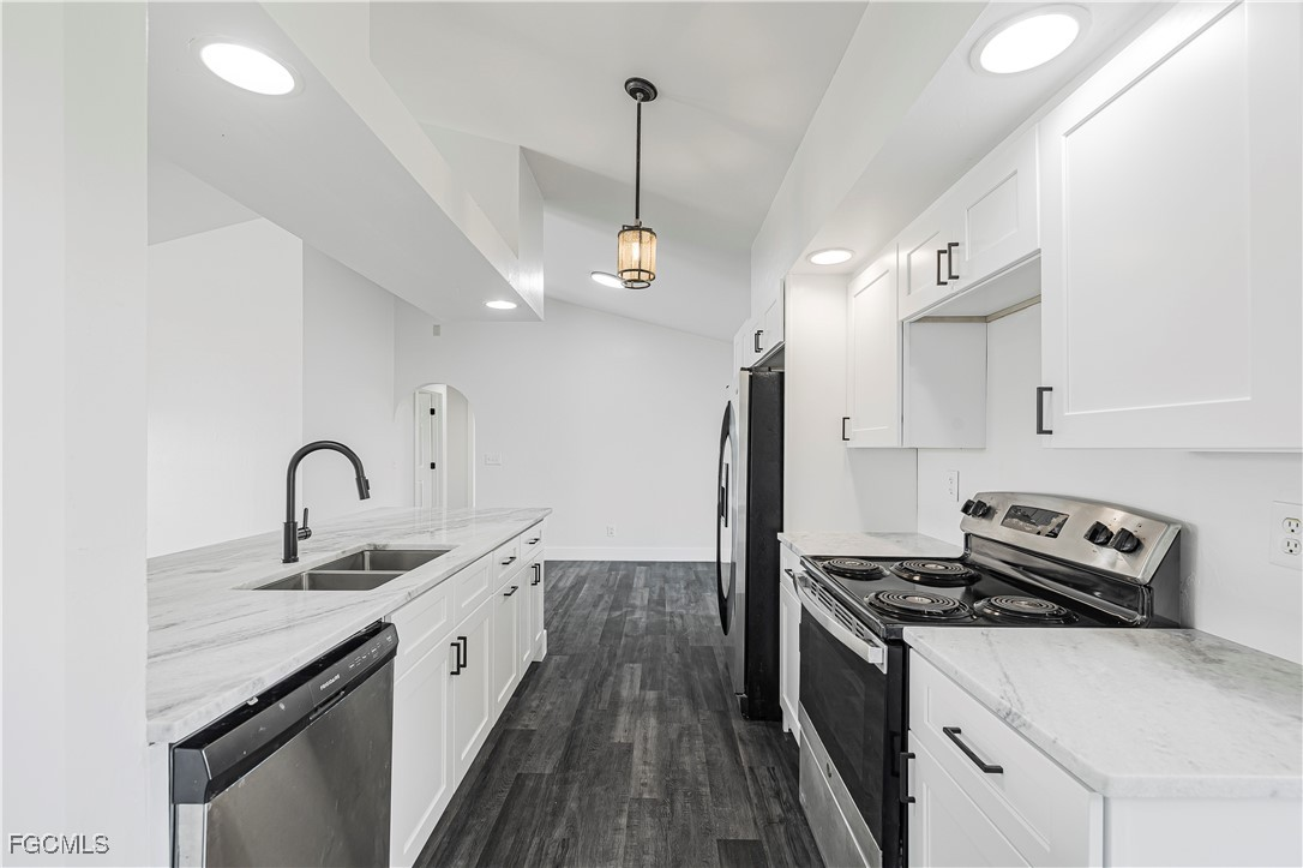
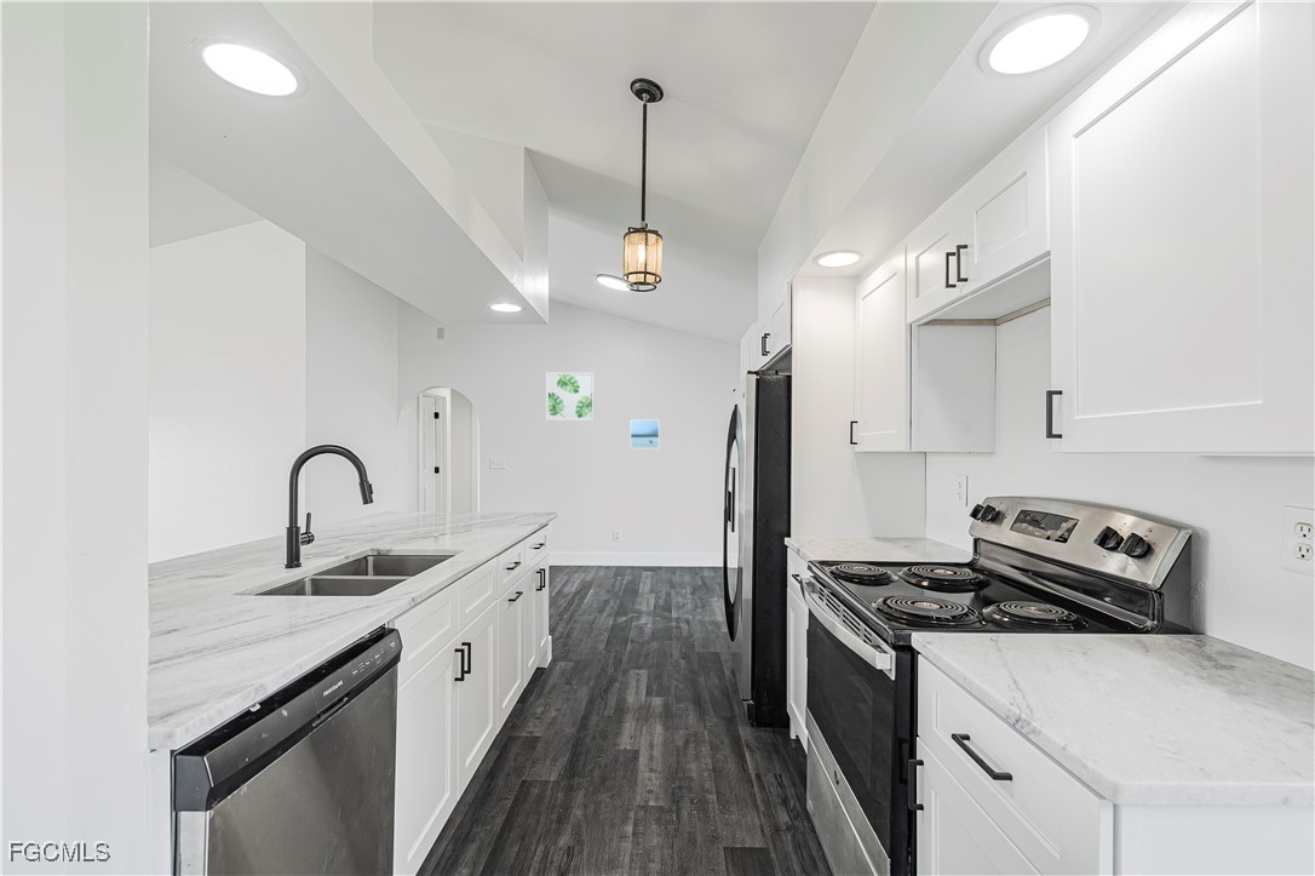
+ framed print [630,419,660,450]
+ wall art [545,371,596,422]
